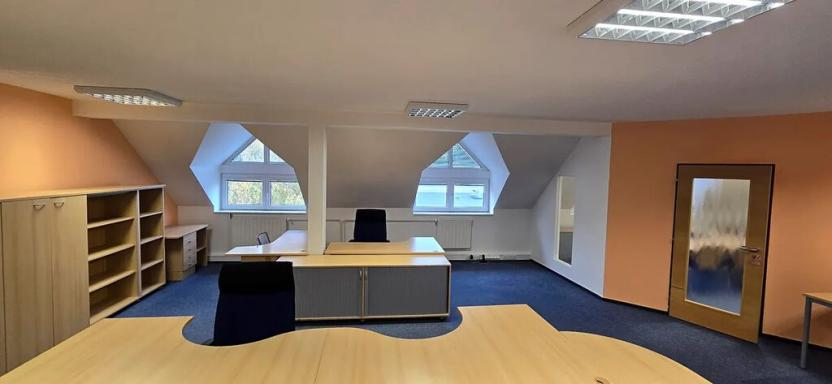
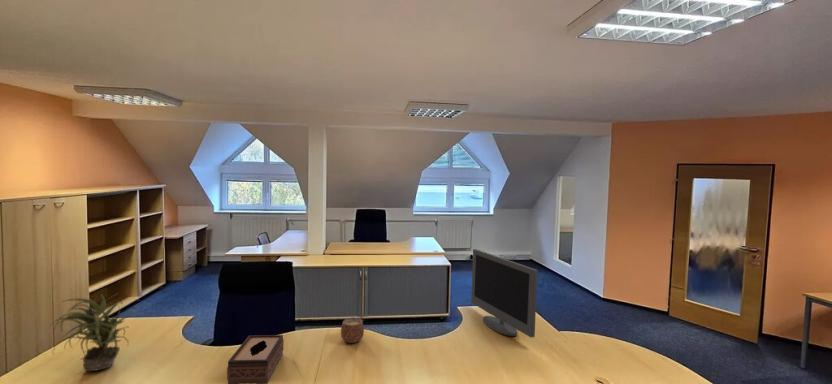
+ monitor [470,248,538,339]
+ potted plant [47,293,140,372]
+ mug [340,316,365,344]
+ tissue box [226,334,285,384]
